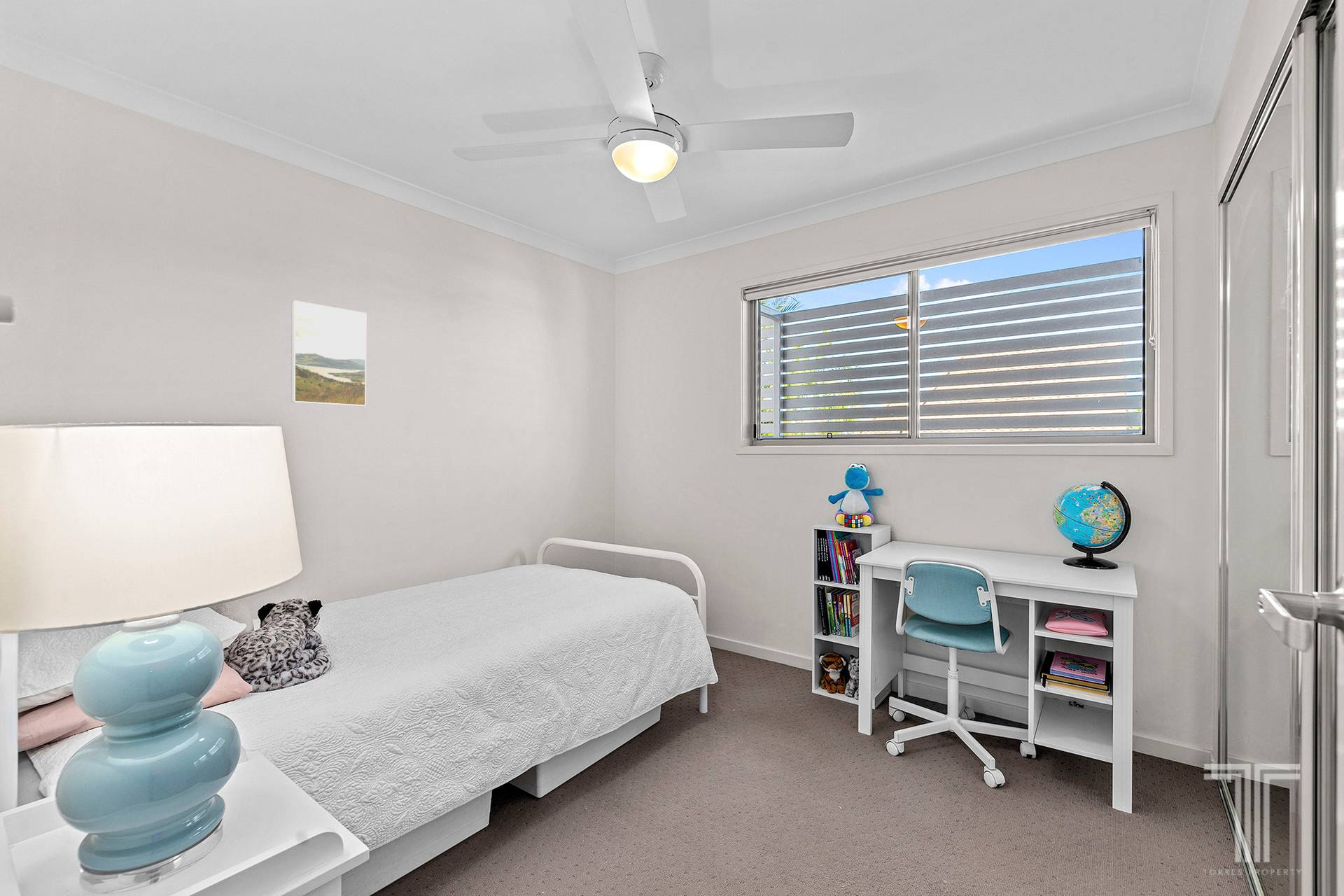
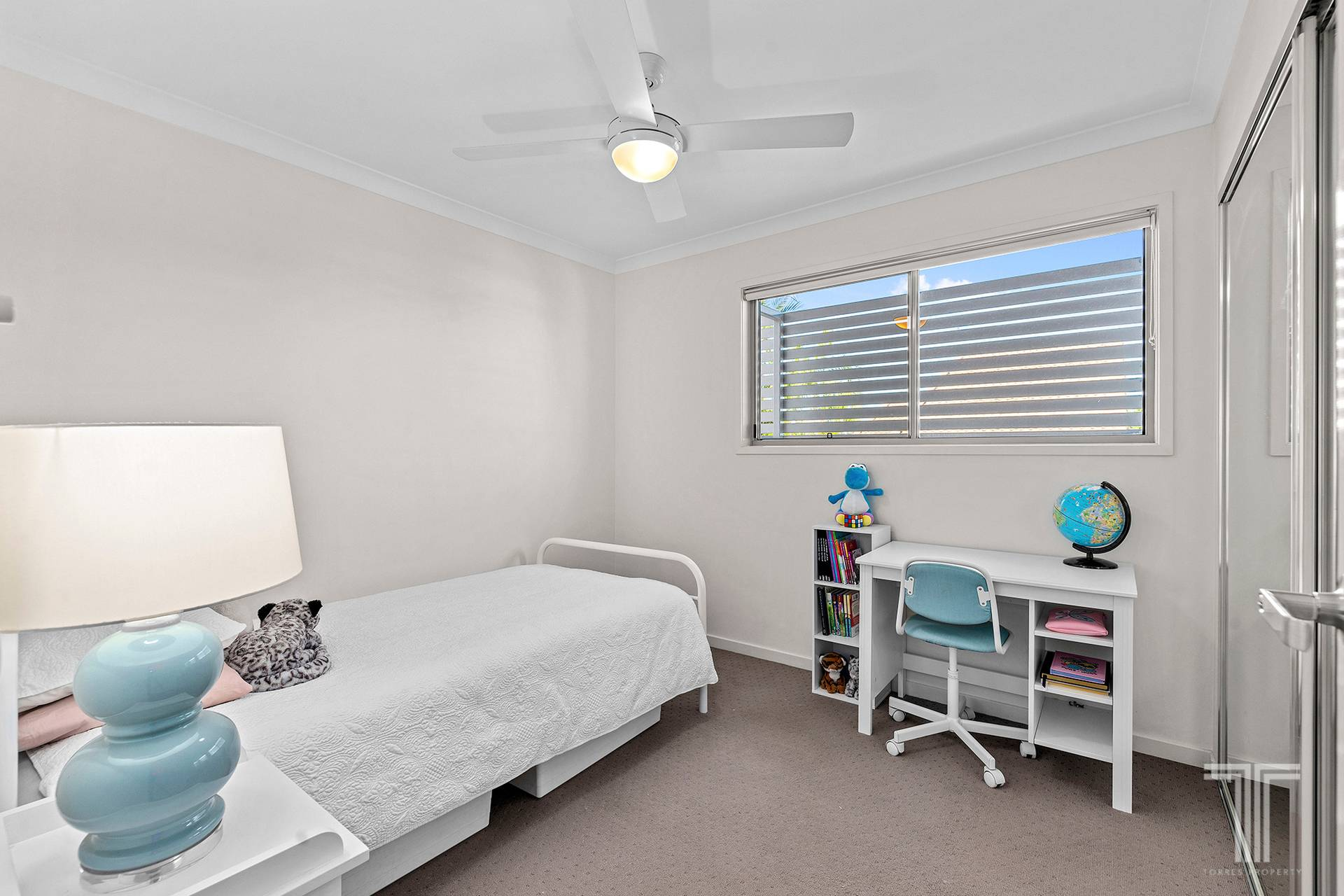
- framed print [290,300,367,407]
